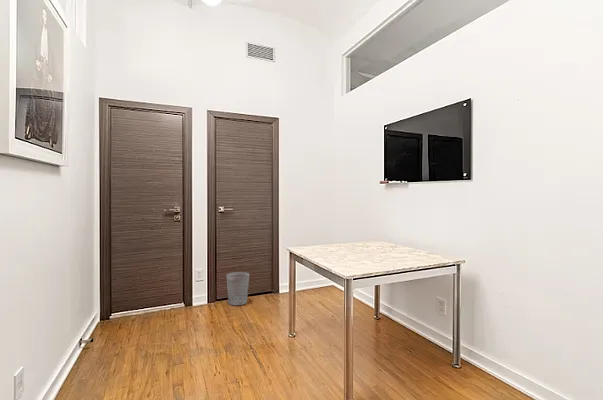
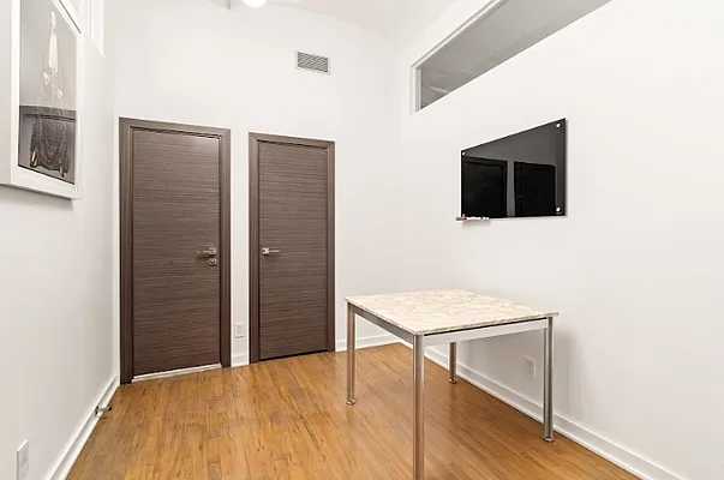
- wastebasket [225,271,250,306]
